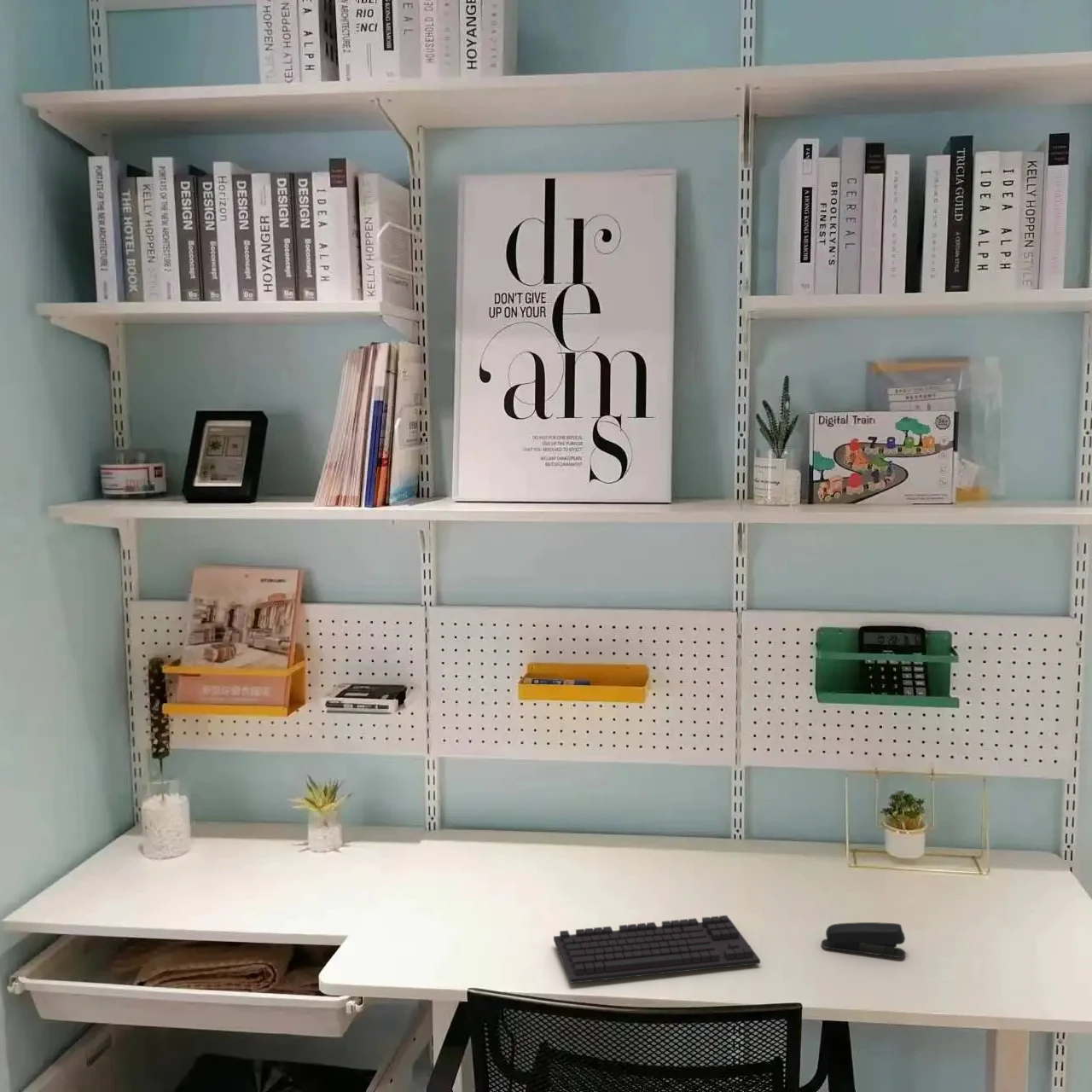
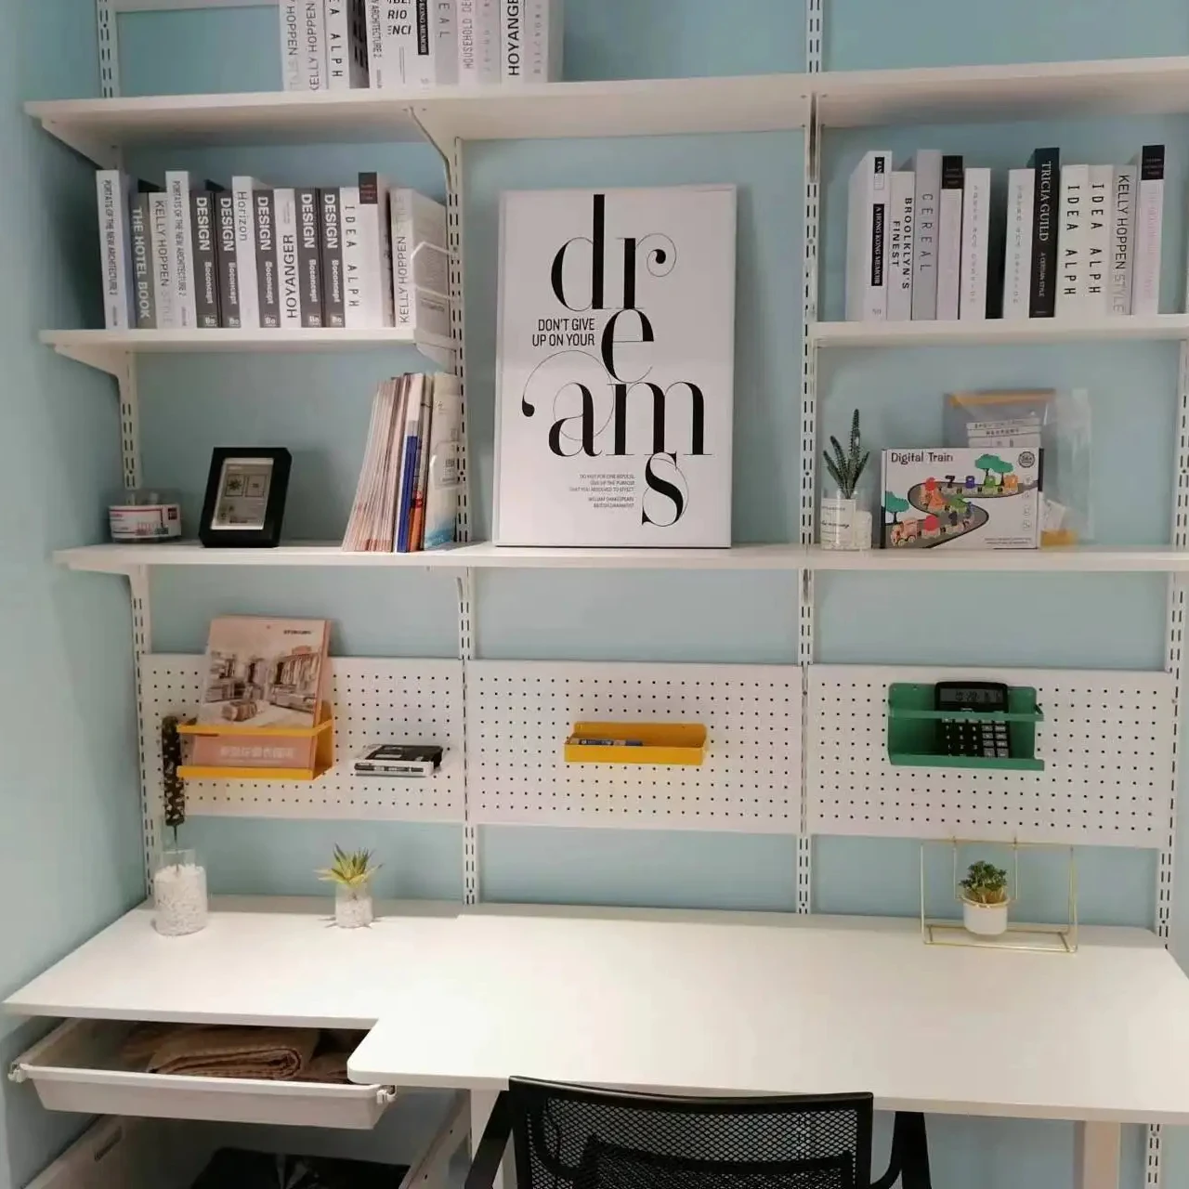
- keyboard [553,915,761,985]
- stapler [821,921,906,959]
